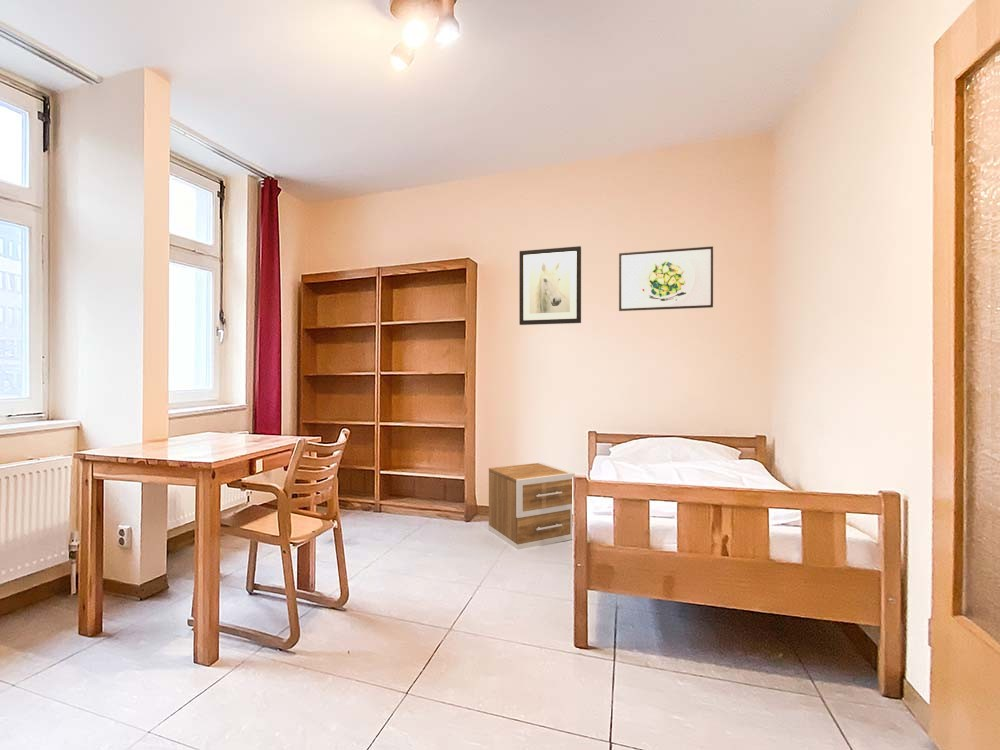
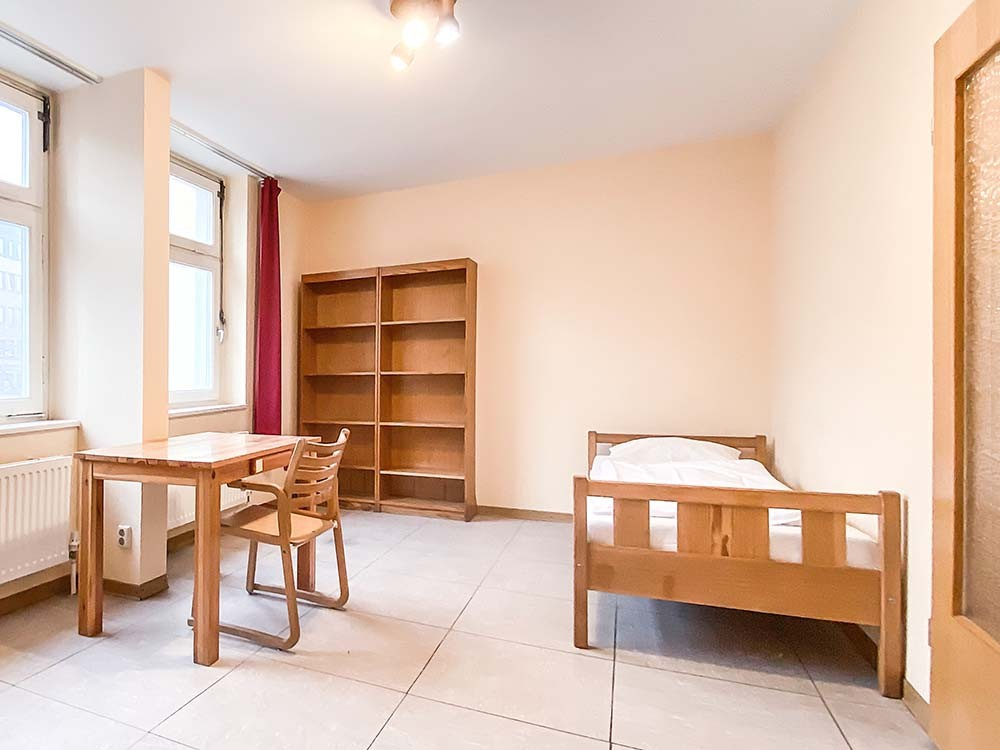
- wall art [518,245,582,326]
- nightstand [487,461,576,551]
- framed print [618,245,714,312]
